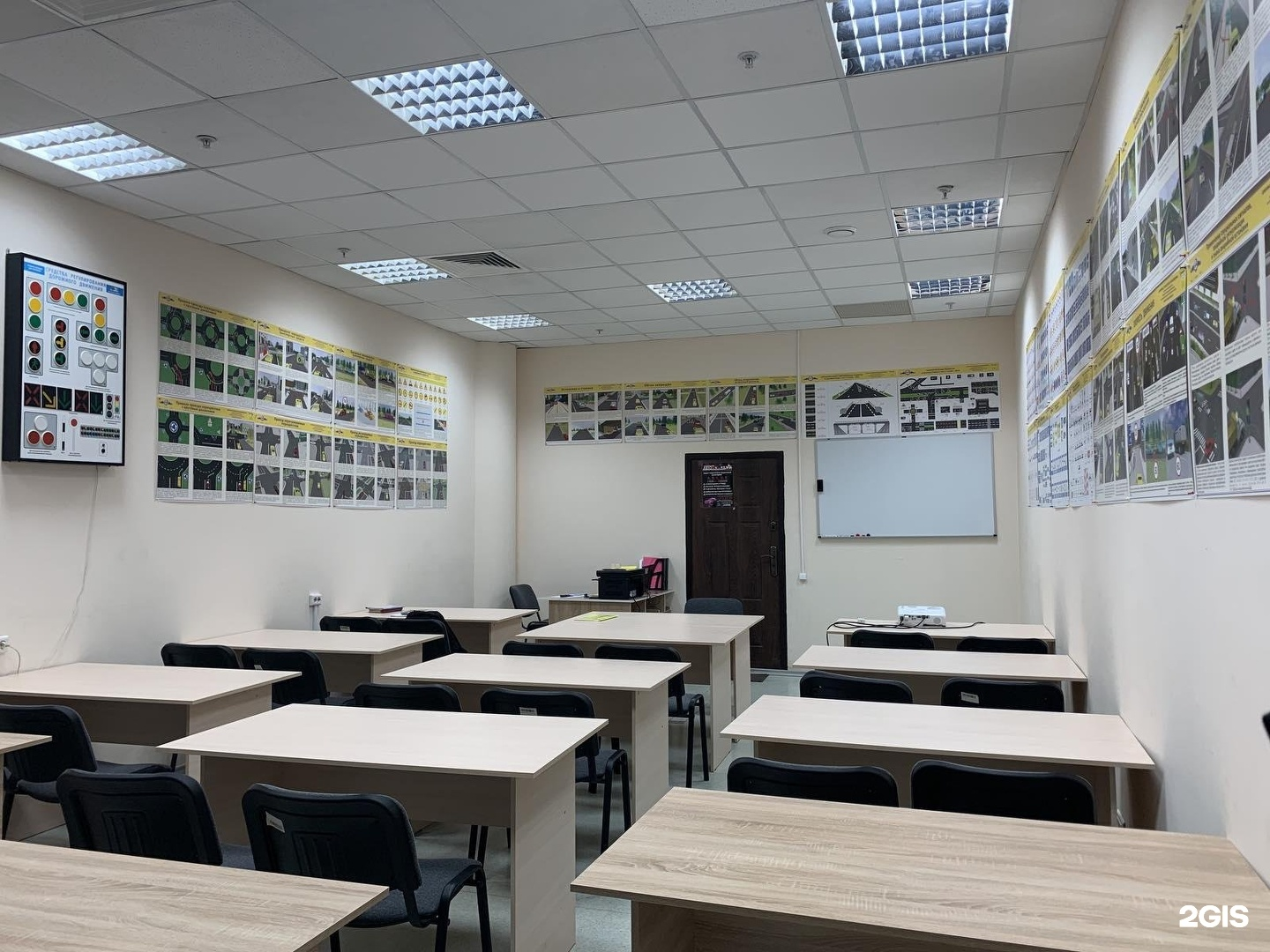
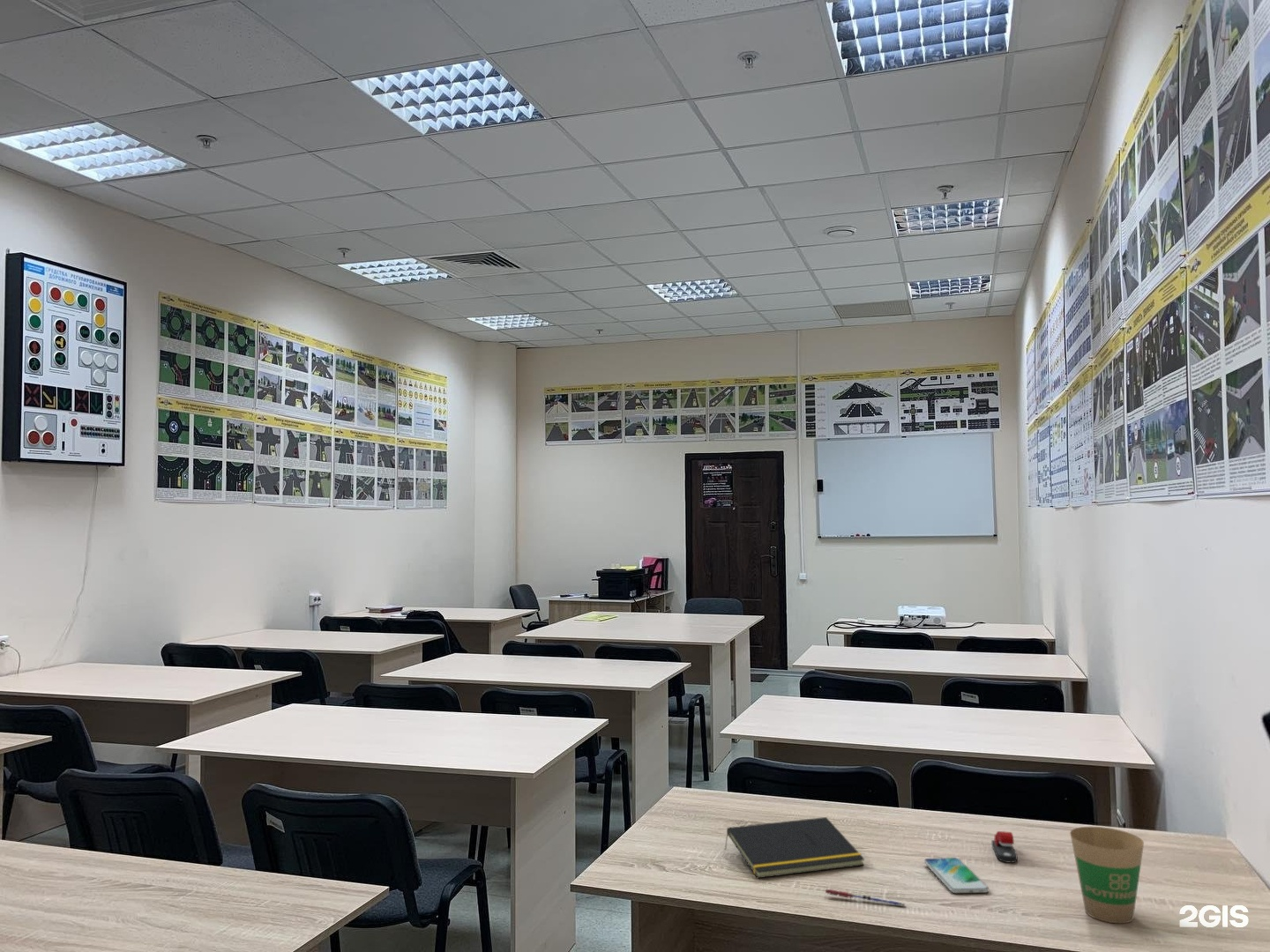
+ smartphone [923,857,990,894]
+ pen [825,889,906,908]
+ notepad [724,816,865,879]
+ paper cup [1069,826,1145,924]
+ stapler [990,830,1018,864]
